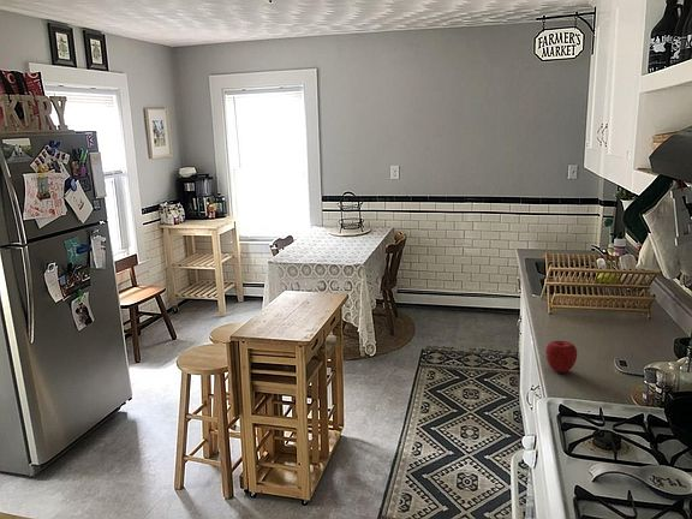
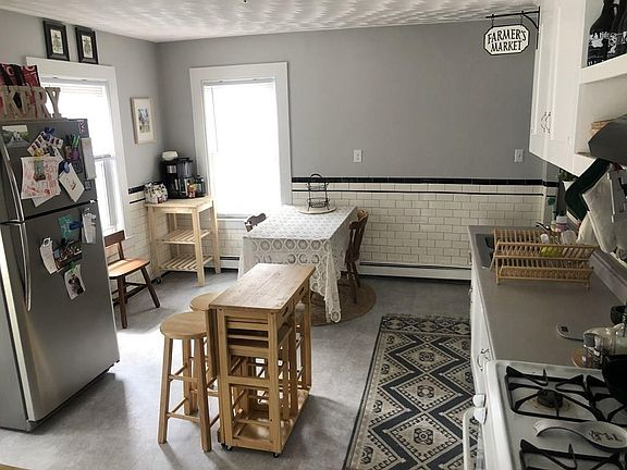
- apple [544,339,578,374]
